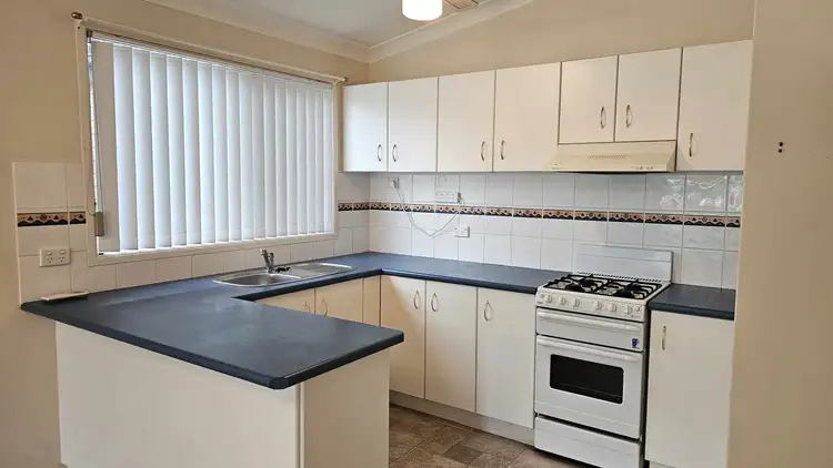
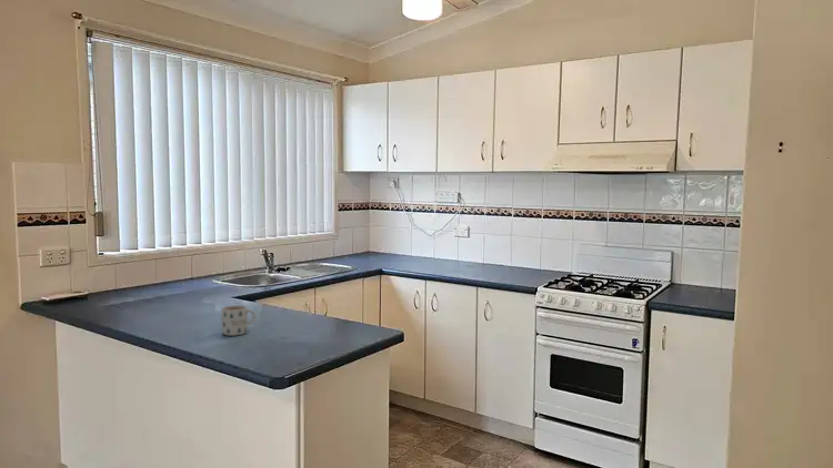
+ mug [221,304,257,337]
